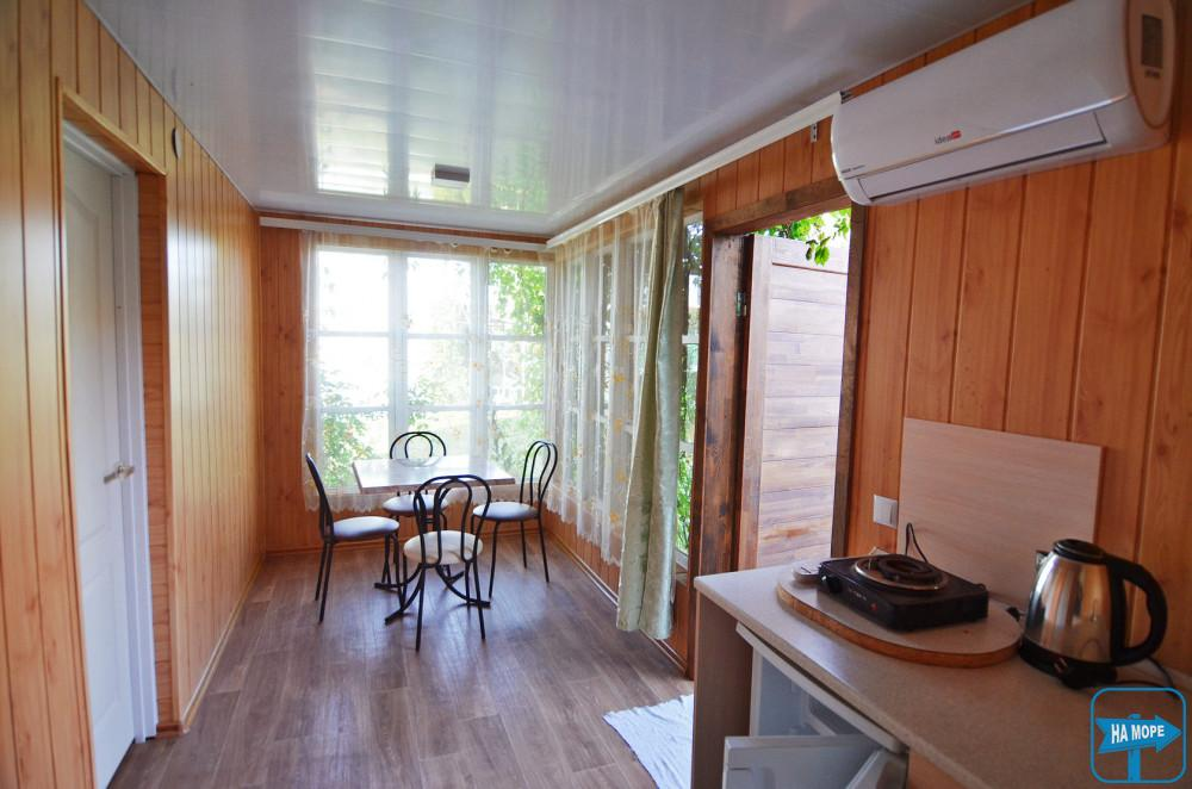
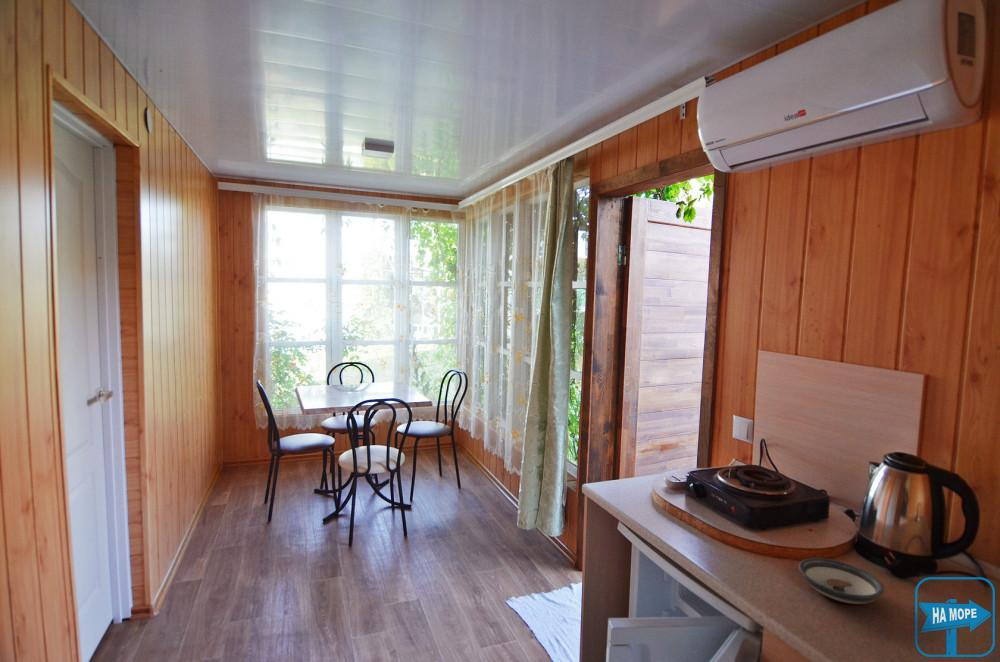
+ saucer [798,557,885,605]
